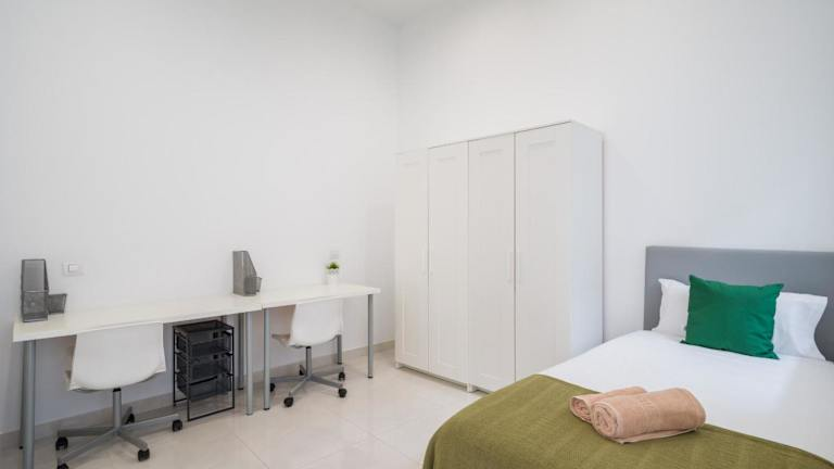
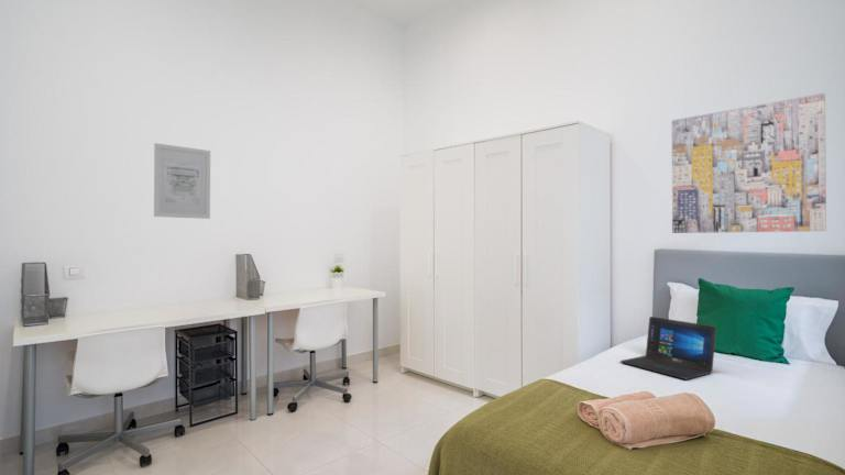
+ laptop [619,316,717,380]
+ wall art [671,92,827,234]
+ wall art [153,142,211,220]
